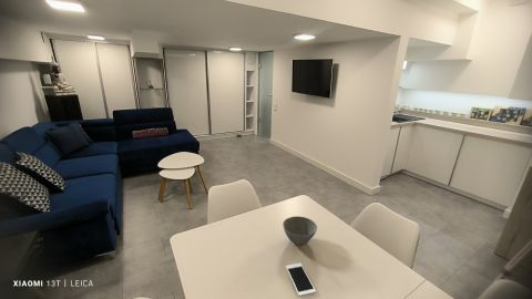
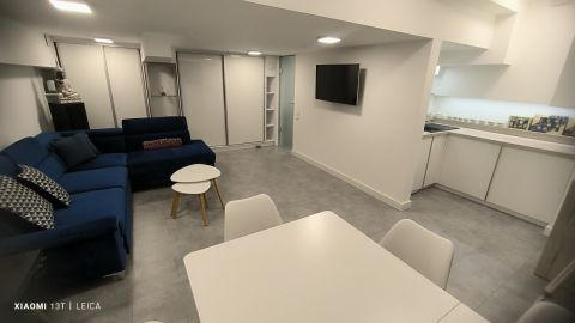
- cell phone [285,262,317,297]
- bowl [282,215,318,246]
